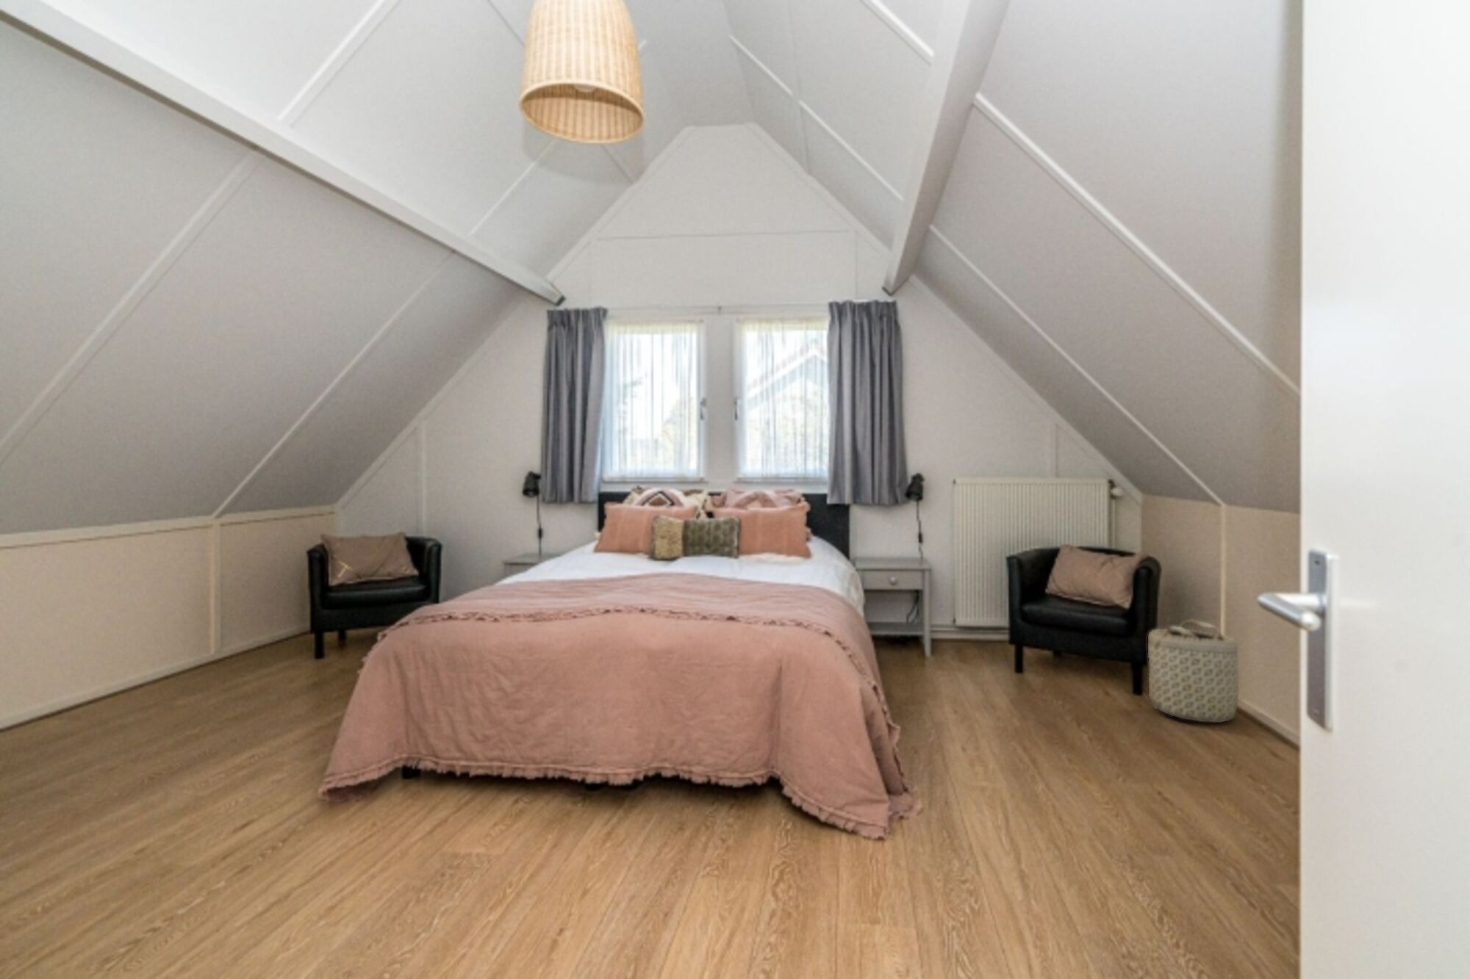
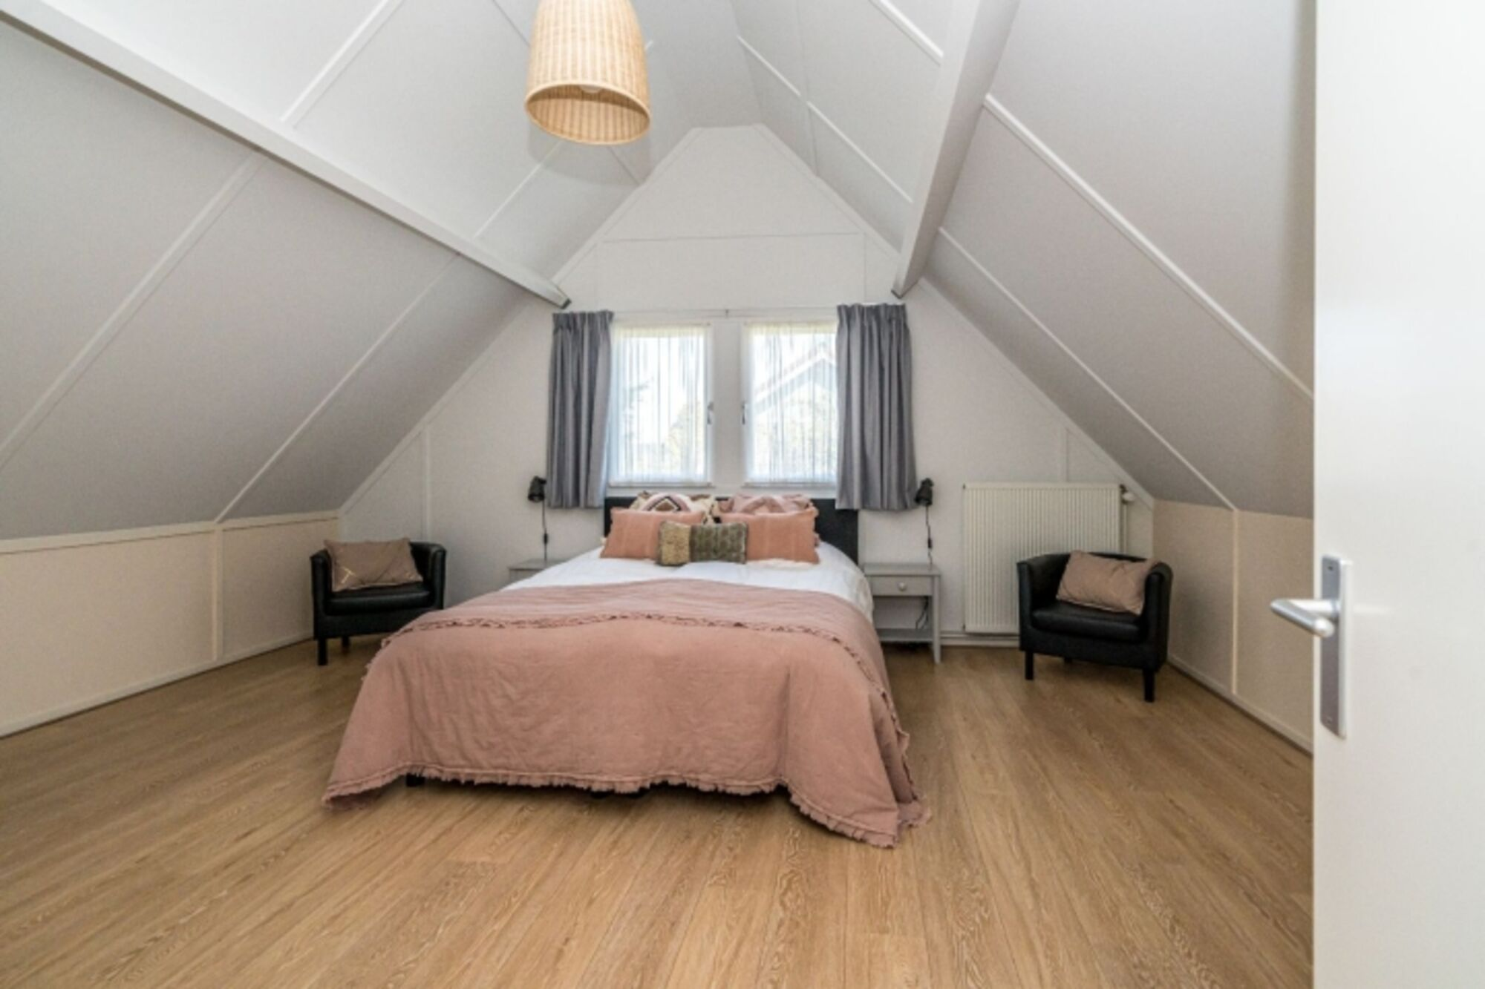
- basket [1143,620,1245,723]
